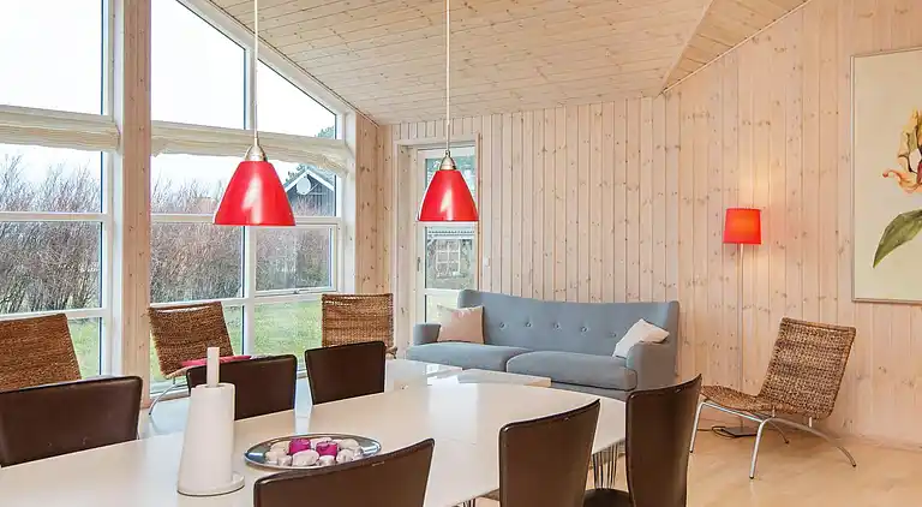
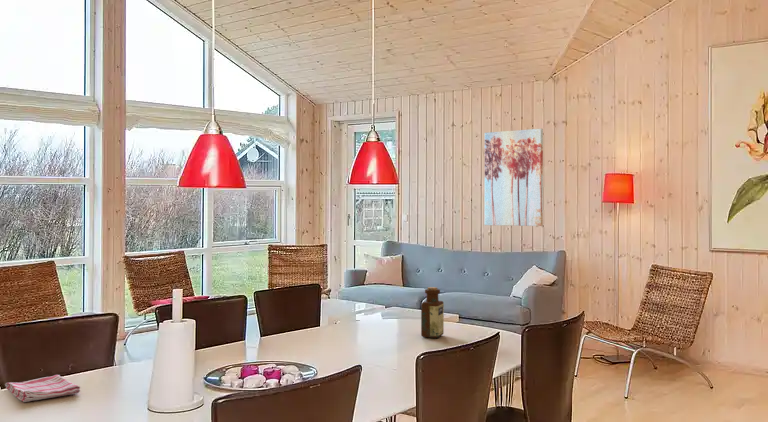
+ bottle [420,286,445,339]
+ wall art [484,128,544,227]
+ dish towel [4,374,81,403]
